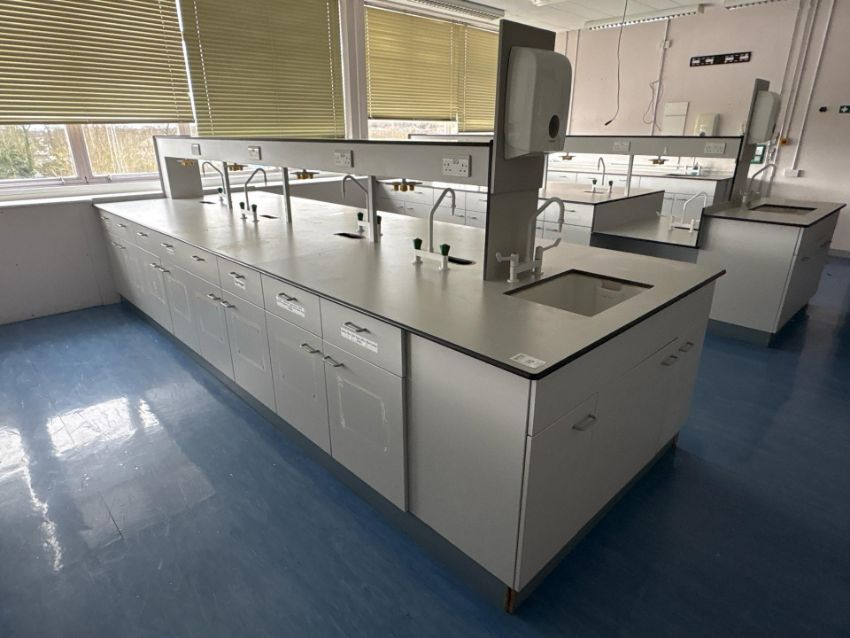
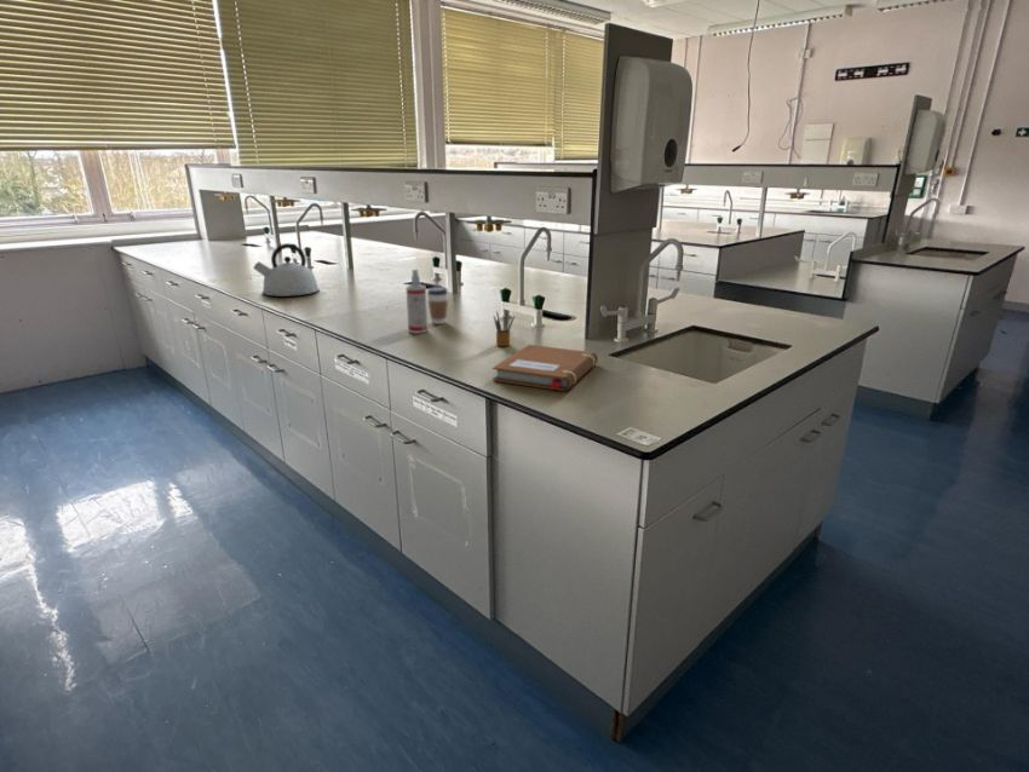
+ kettle [252,242,321,298]
+ coffee cup [426,286,449,325]
+ notebook [491,344,599,392]
+ spray bottle [406,267,429,335]
+ pencil box [493,310,516,347]
